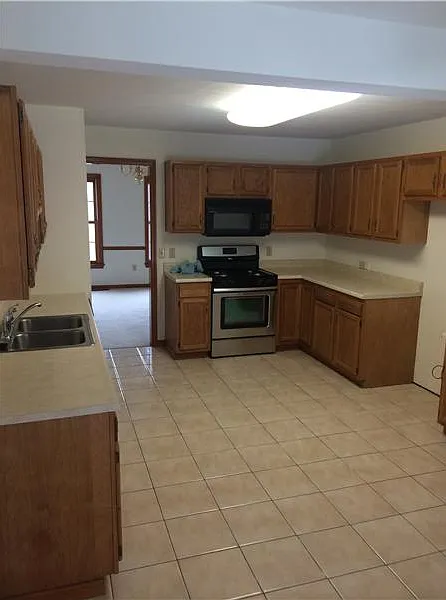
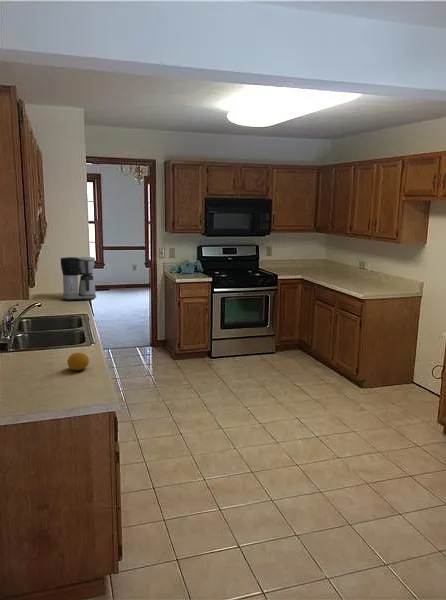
+ coffee maker [60,256,97,302]
+ fruit [67,352,90,371]
